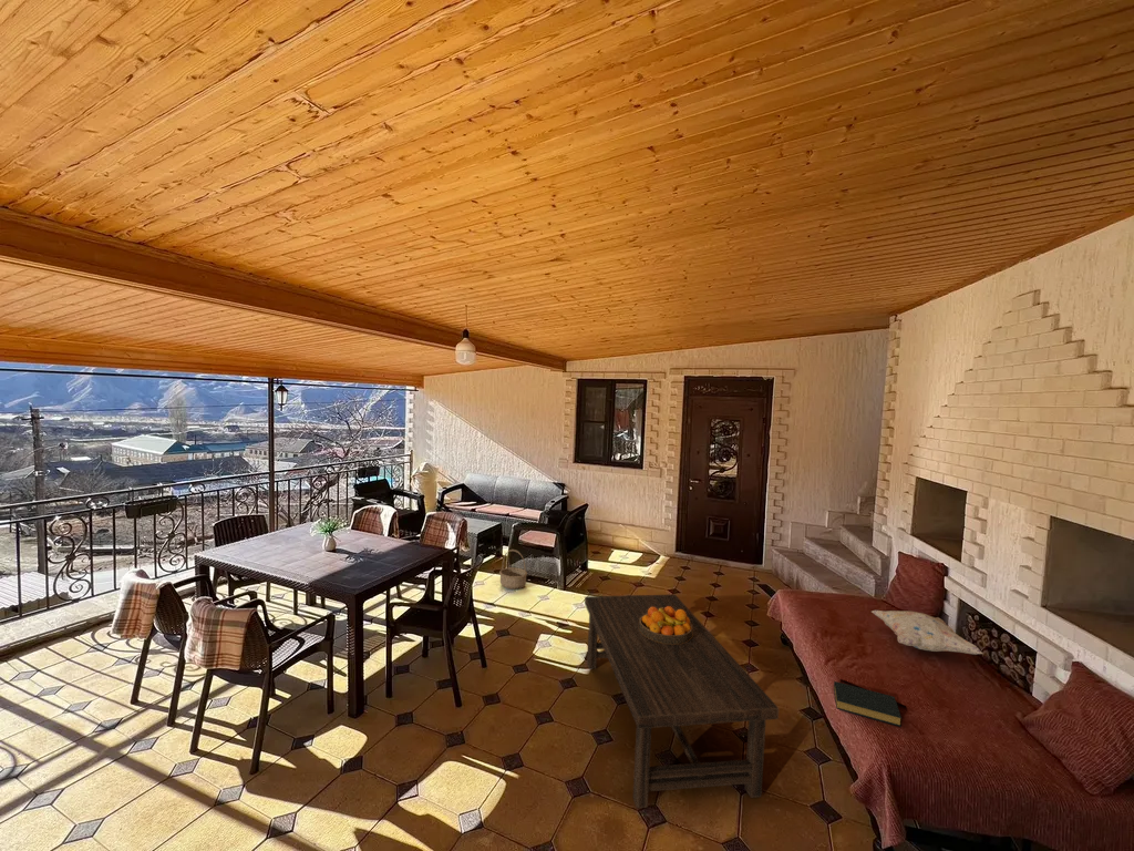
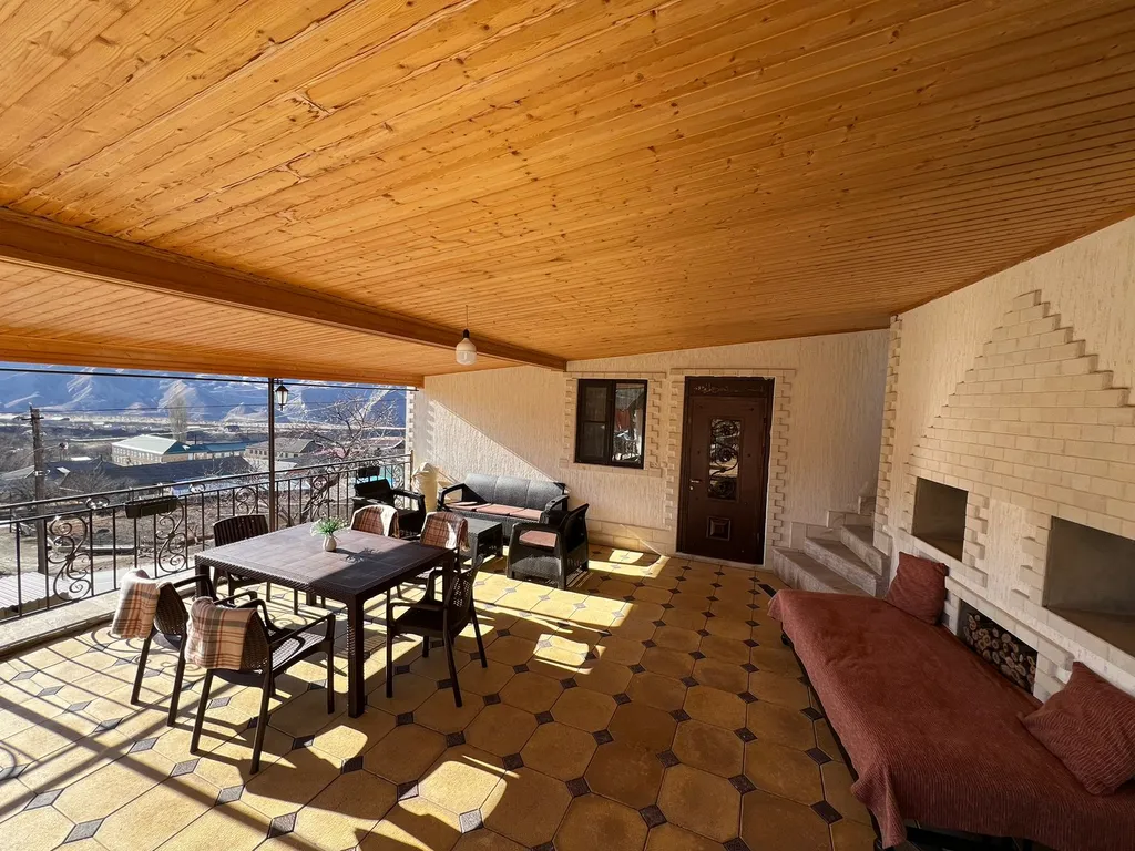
- coffee table [584,593,780,809]
- decorative pillow [870,609,984,656]
- fruit bowl [639,606,692,645]
- basket [498,548,528,591]
- hardback book [833,680,903,728]
